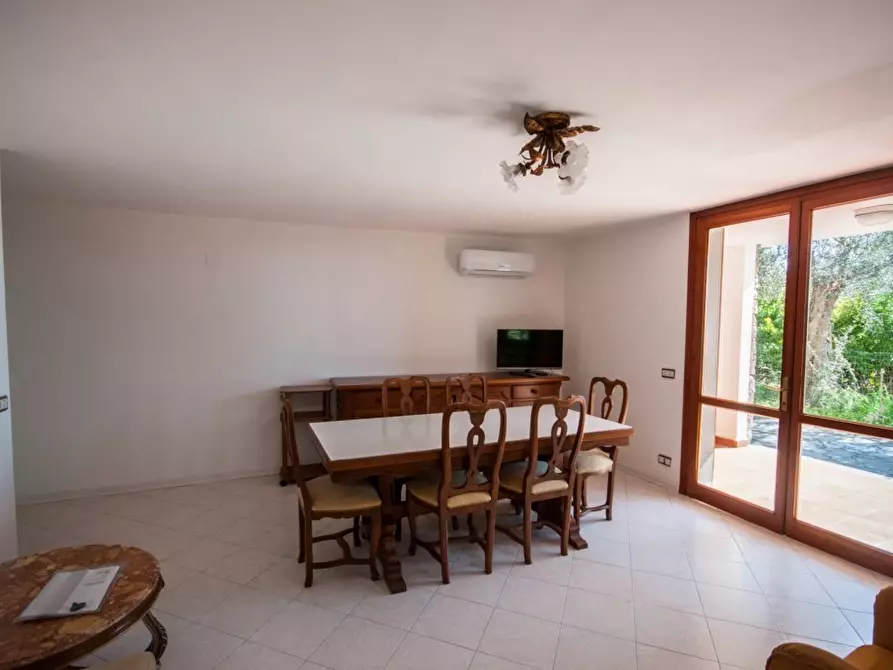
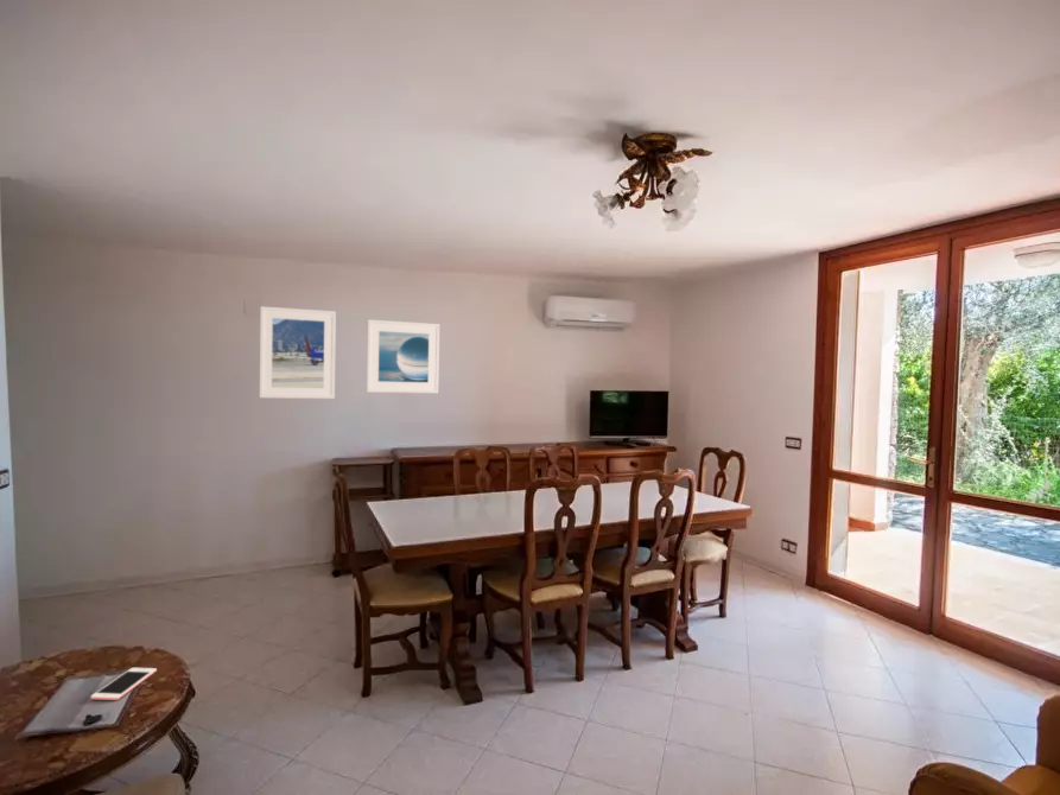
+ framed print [259,305,337,400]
+ cell phone [90,667,158,701]
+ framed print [366,318,440,394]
